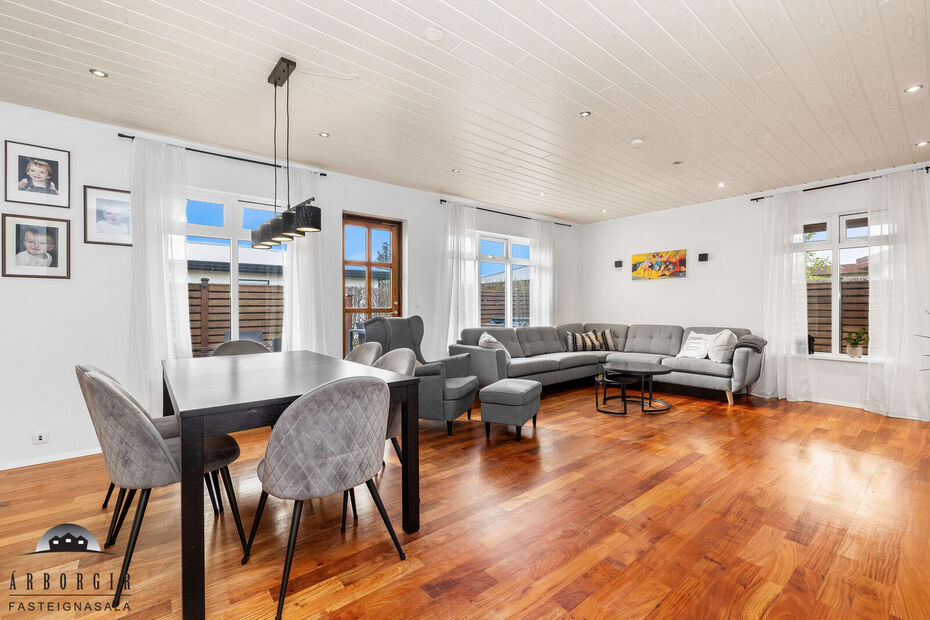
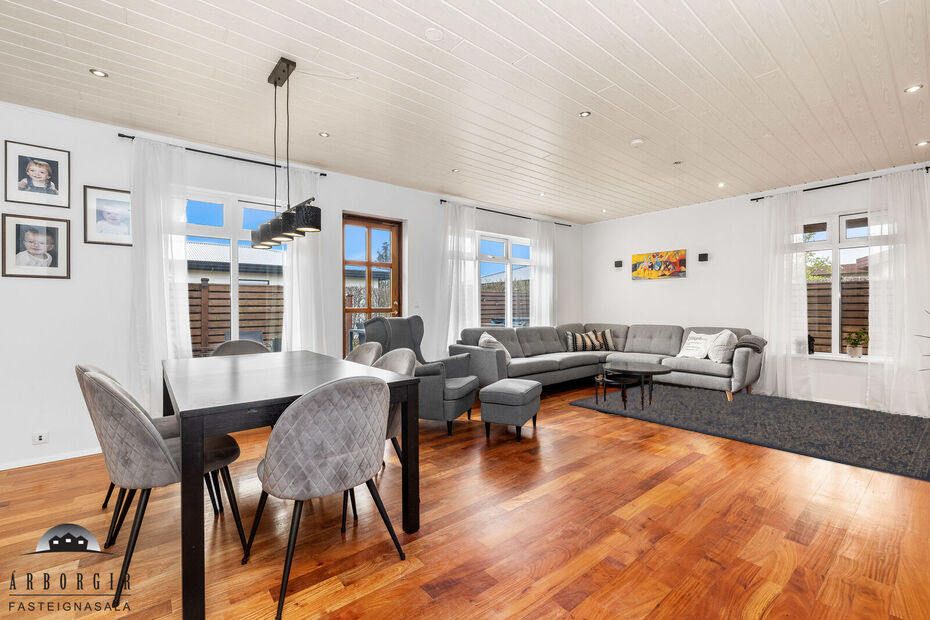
+ rug [567,383,930,483]
